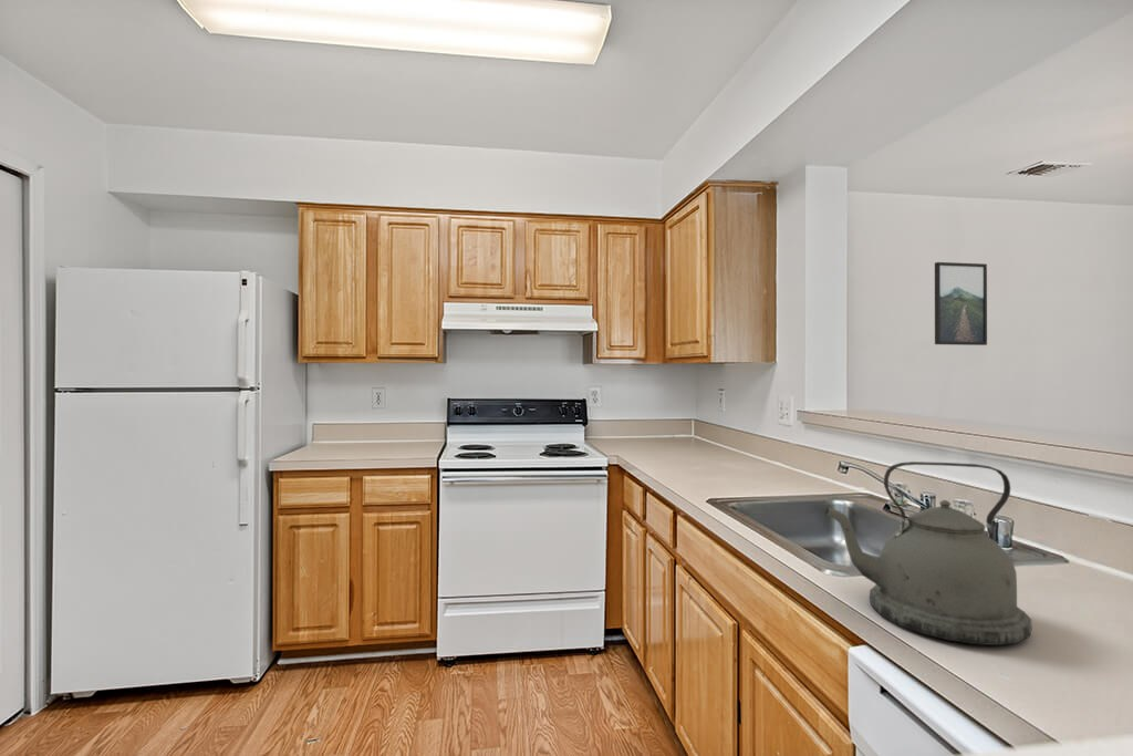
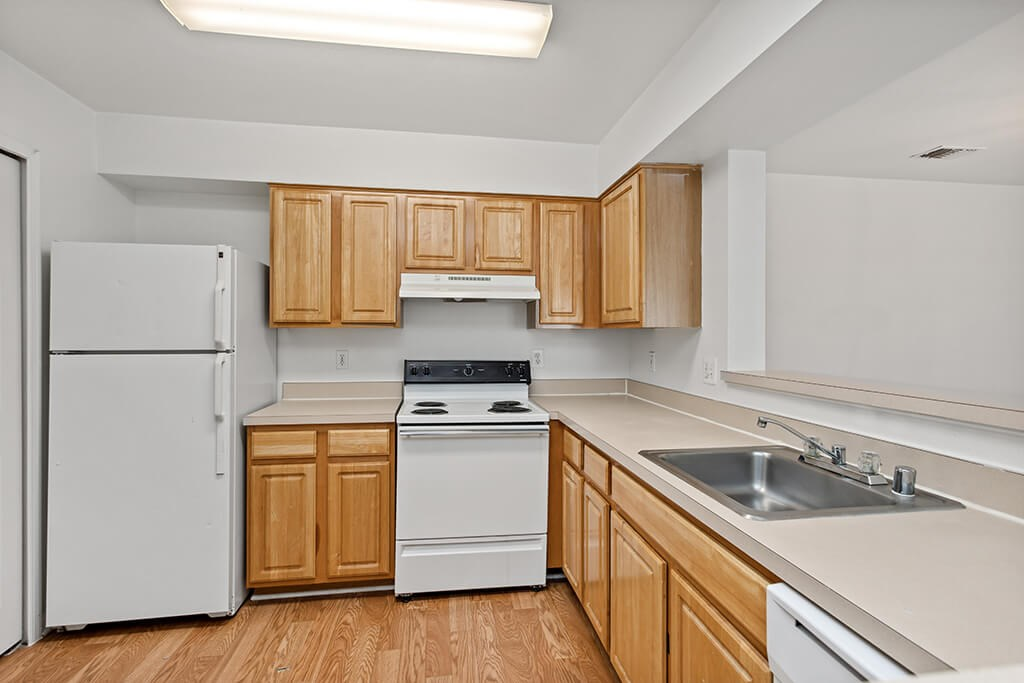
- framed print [934,261,988,346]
- kettle [824,460,1033,646]
